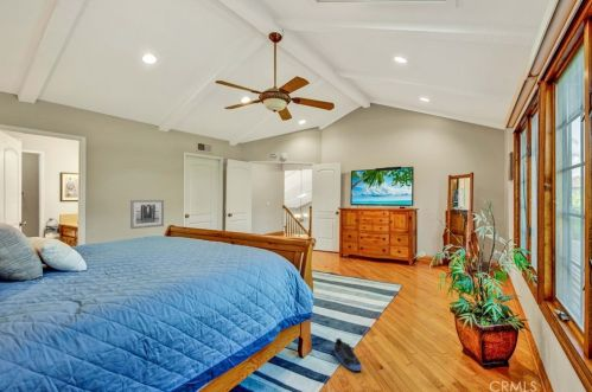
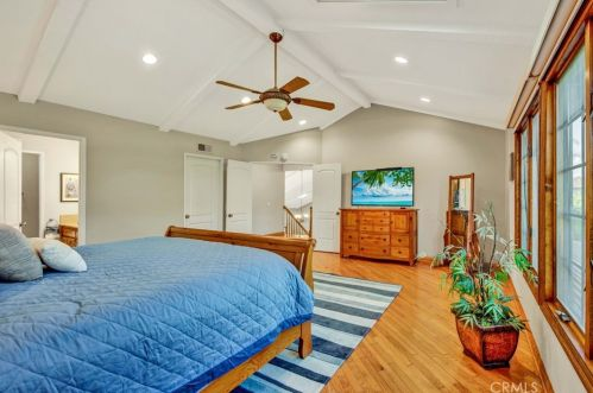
- sneaker [333,338,363,372]
- wall art [129,199,165,230]
